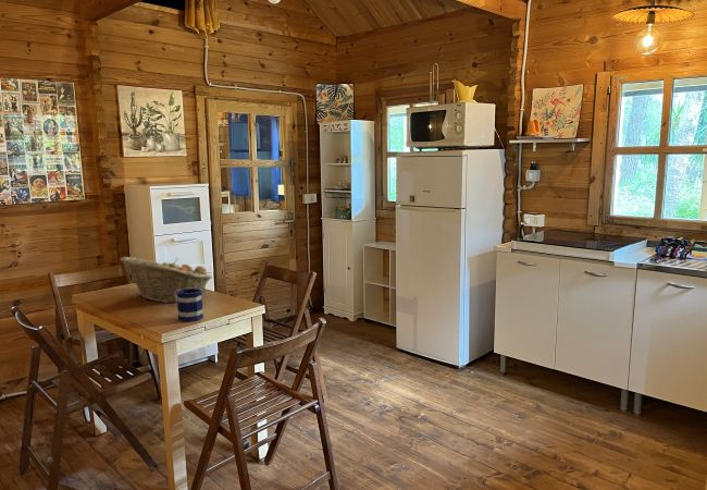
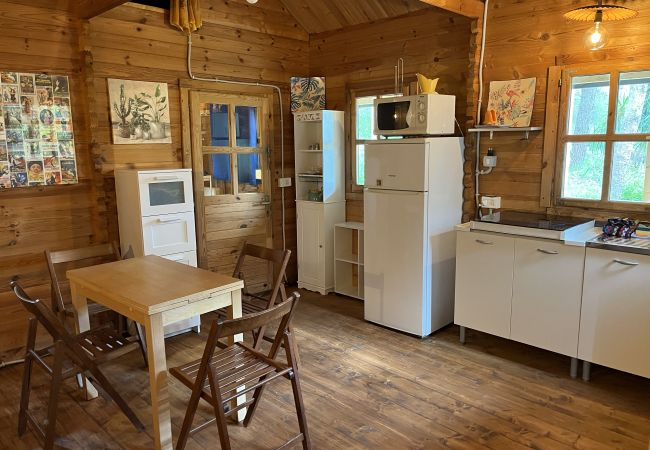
- mug [175,289,204,322]
- fruit basket [119,256,213,304]
